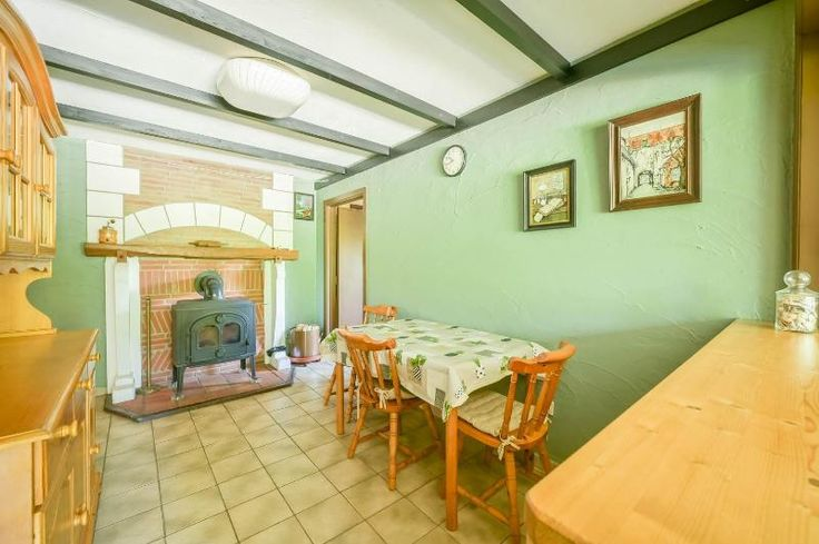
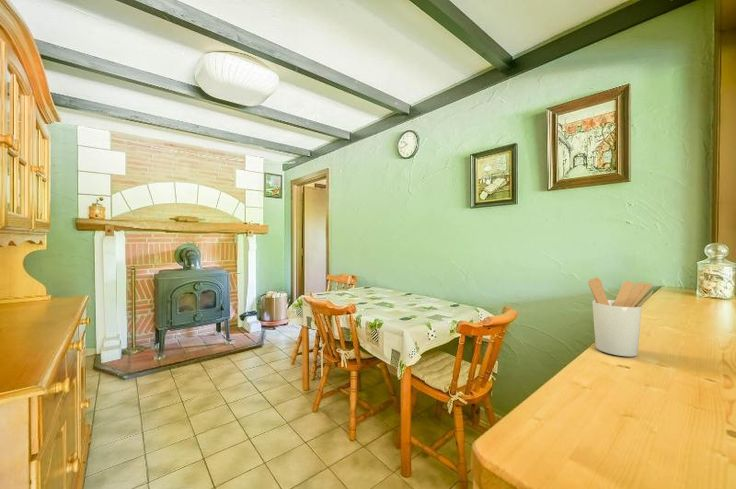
+ utensil holder [587,277,654,358]
